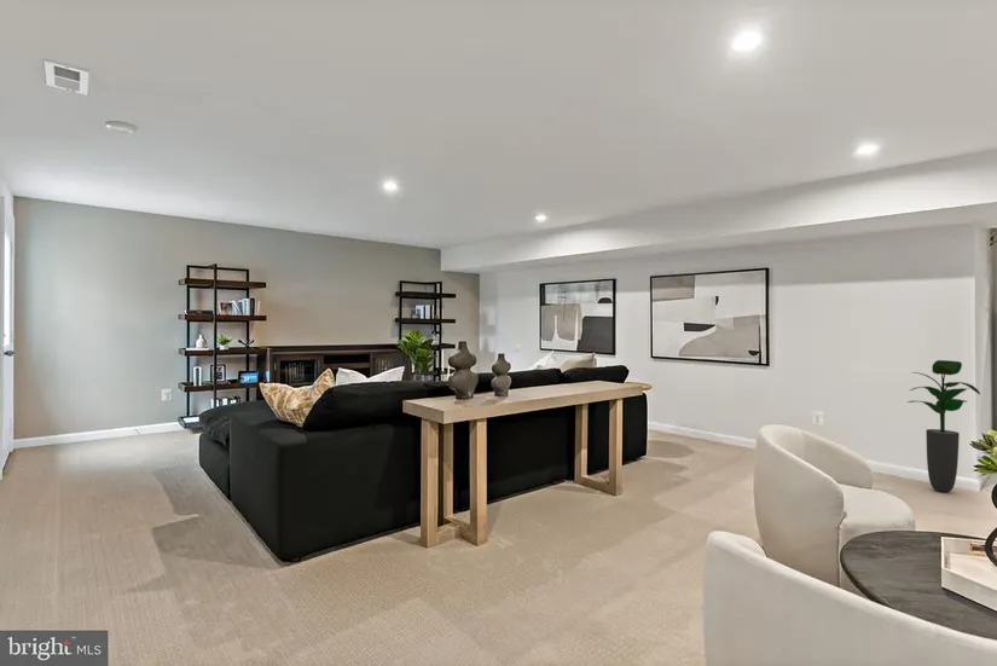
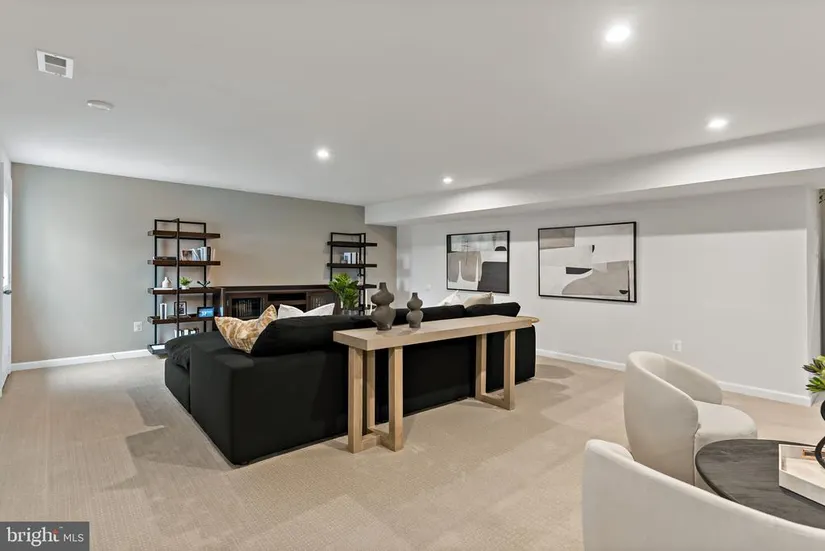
- potted plant [906,359,981,493]
